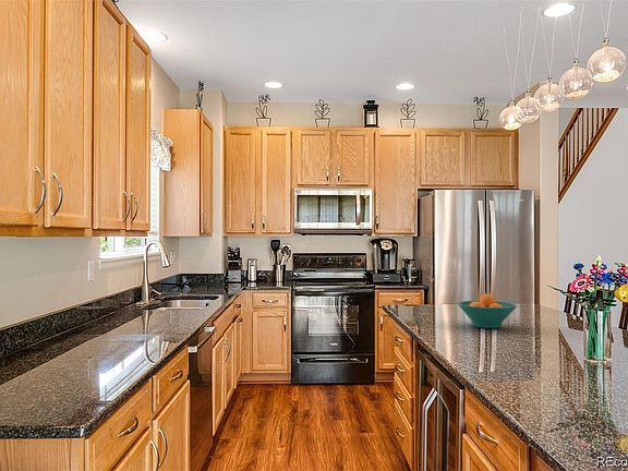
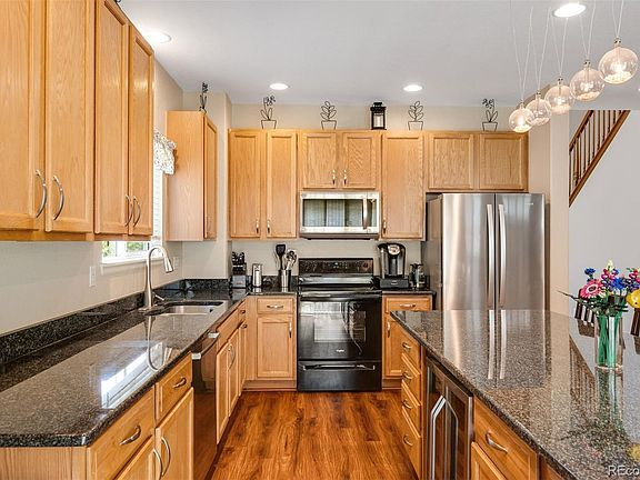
- fruit bowl [457,293,518,329]
